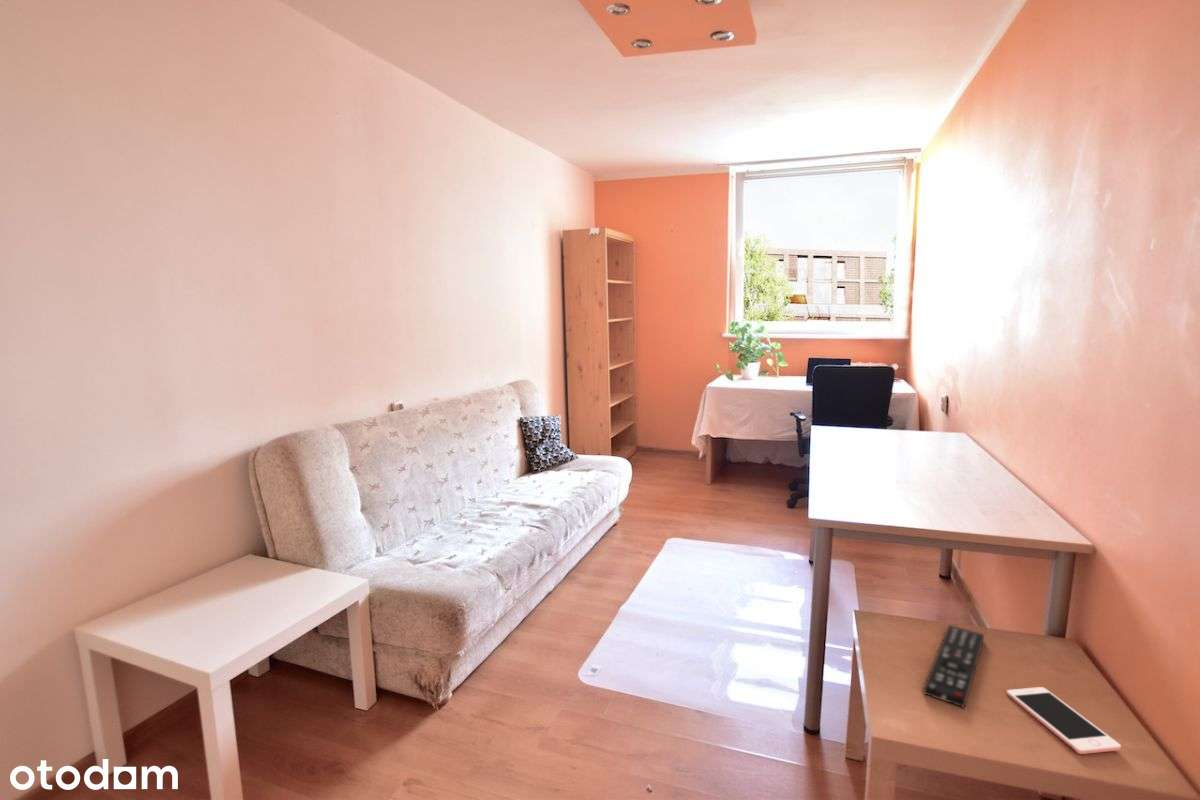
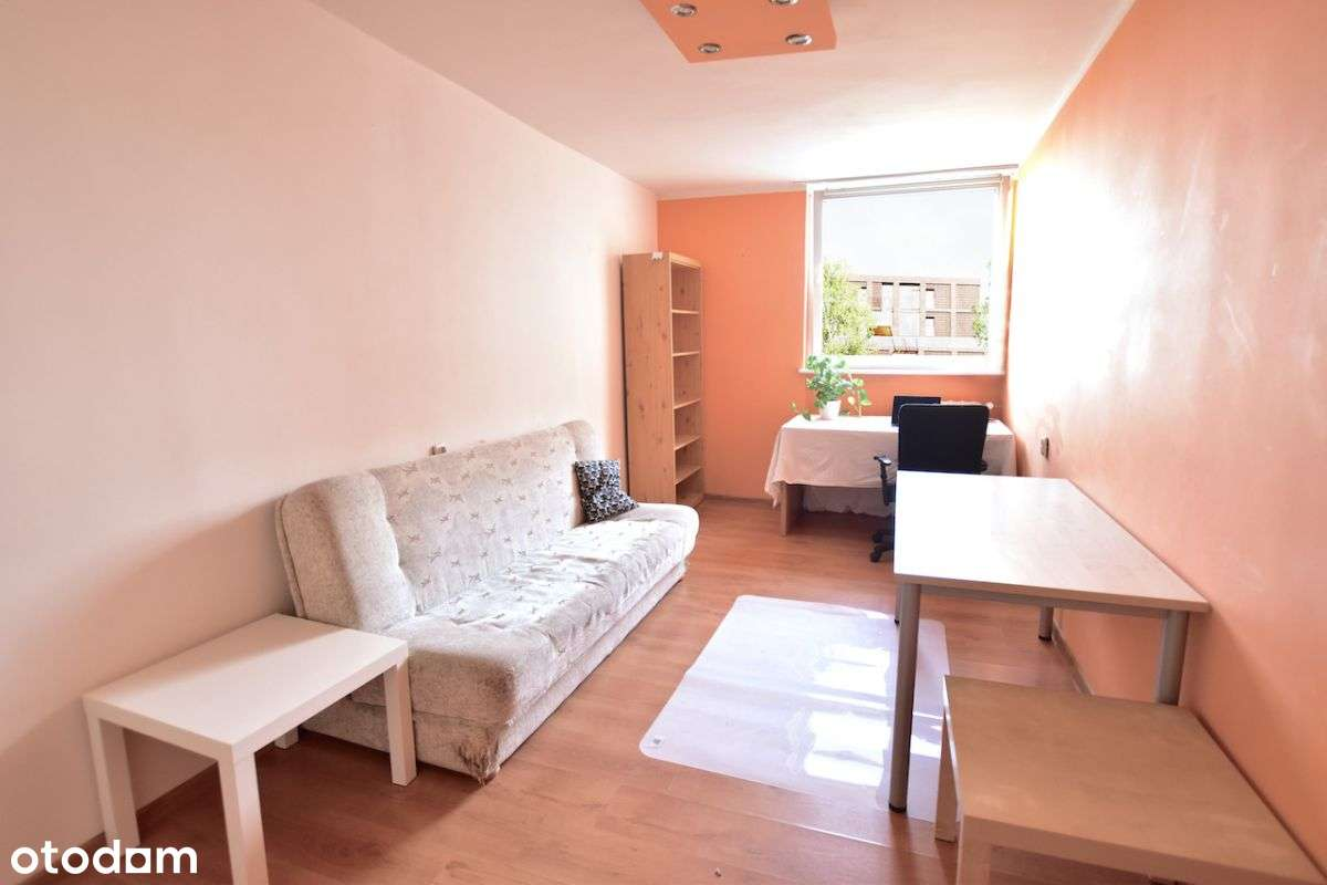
- cell phone [1006,686,1122,755]
- remote control [922,624,985,709]
